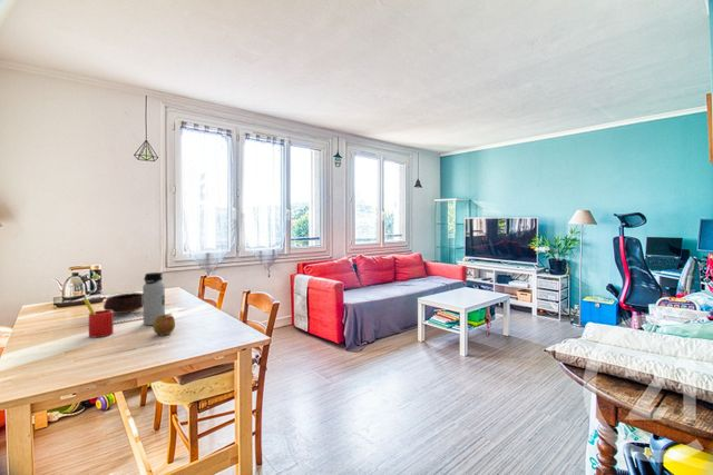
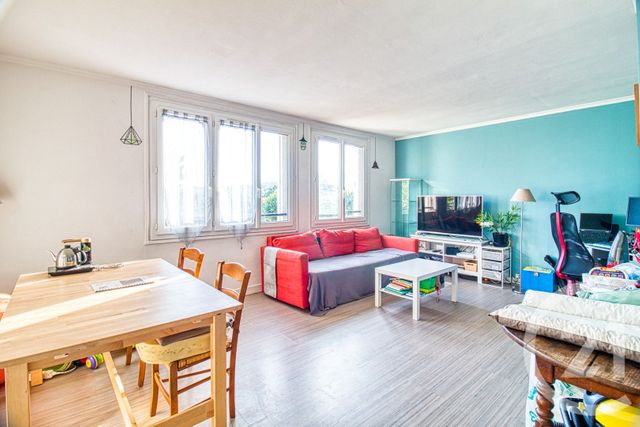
- water bottle [141,271,166,326]
- straw [82,297,115,338]
- bowl [102,291,144,315]
- apple [152,313,176,336]
